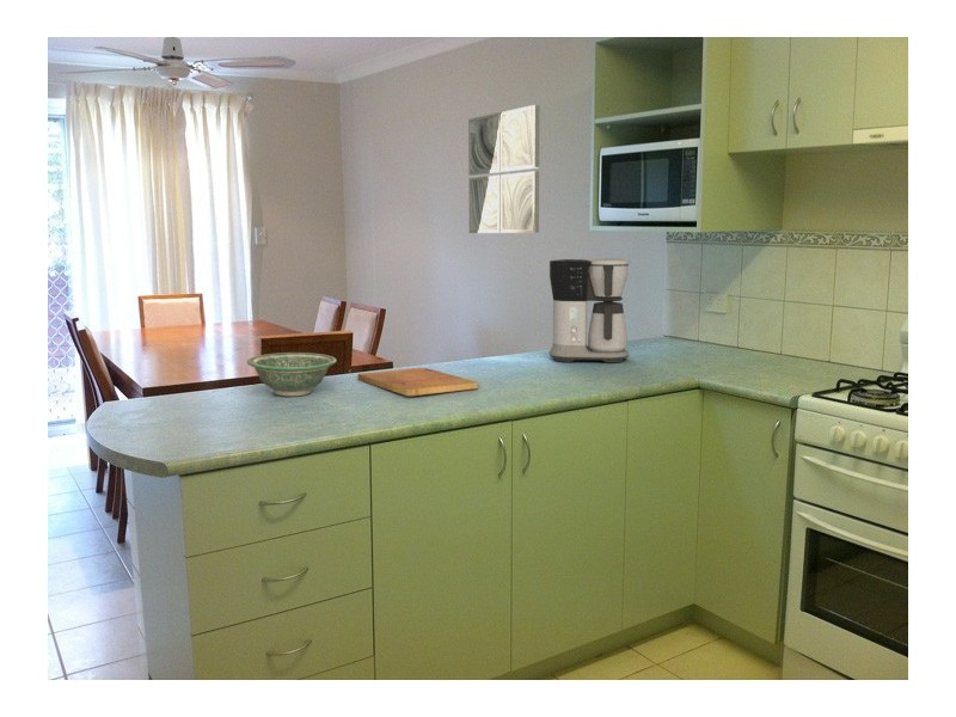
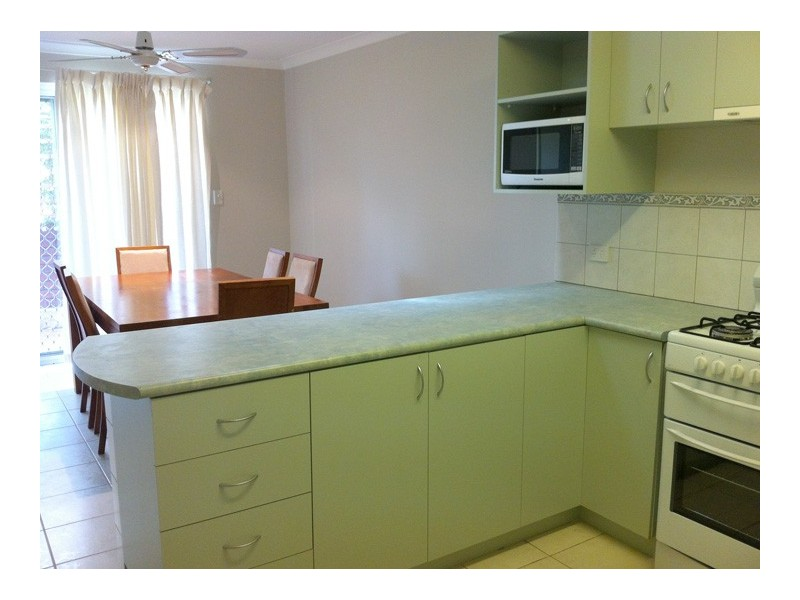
- wall art [467,104,541,234]
- bowl [246,351,337,397]
- coffee maker [549,257,631,363]
- cutting board [357,367,479,397]
